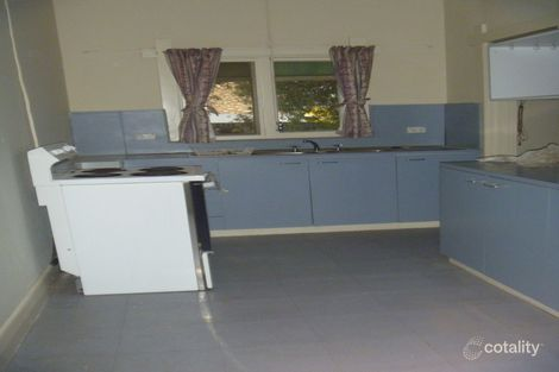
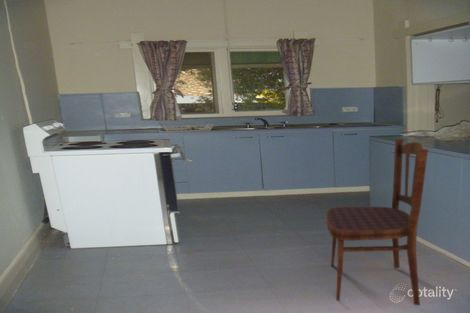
+ dining chair [325,138,429,306]
